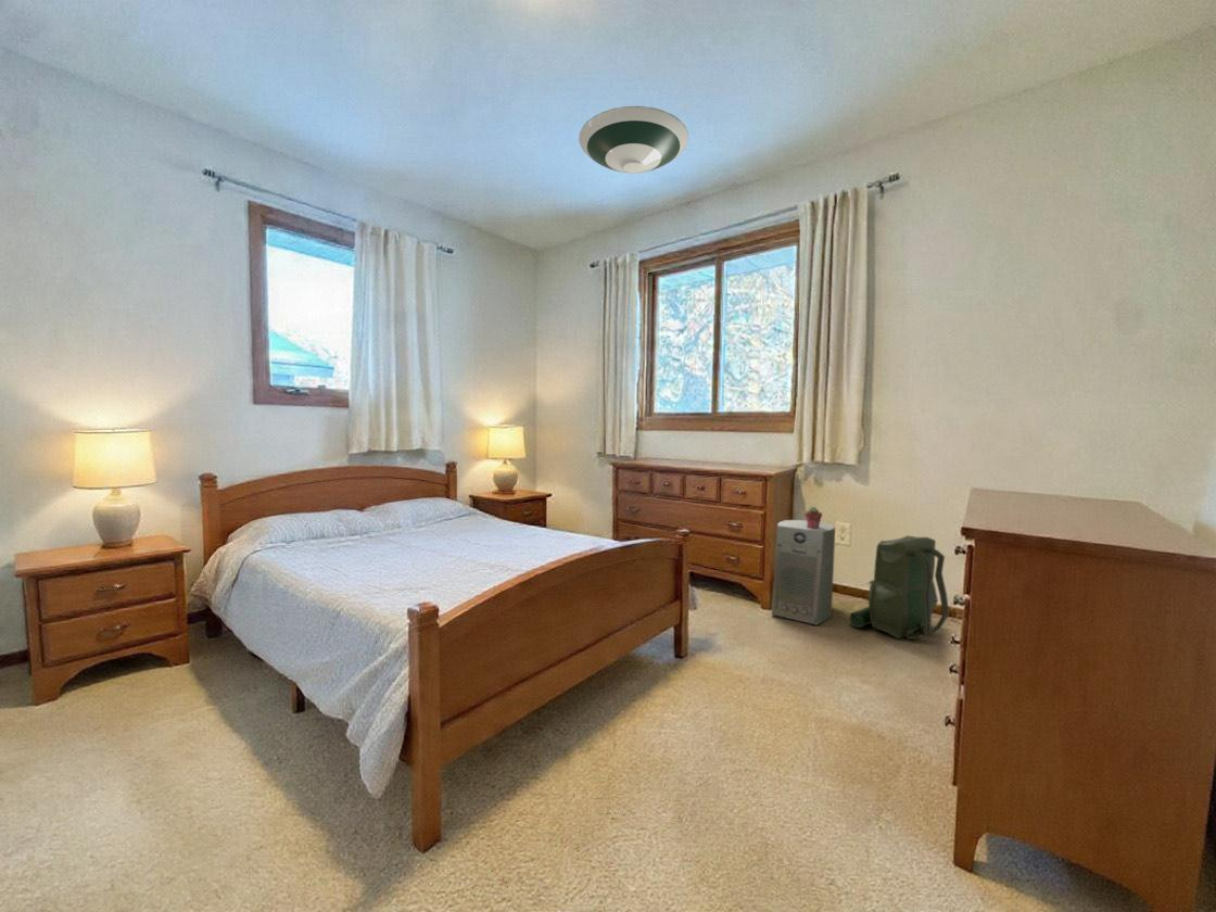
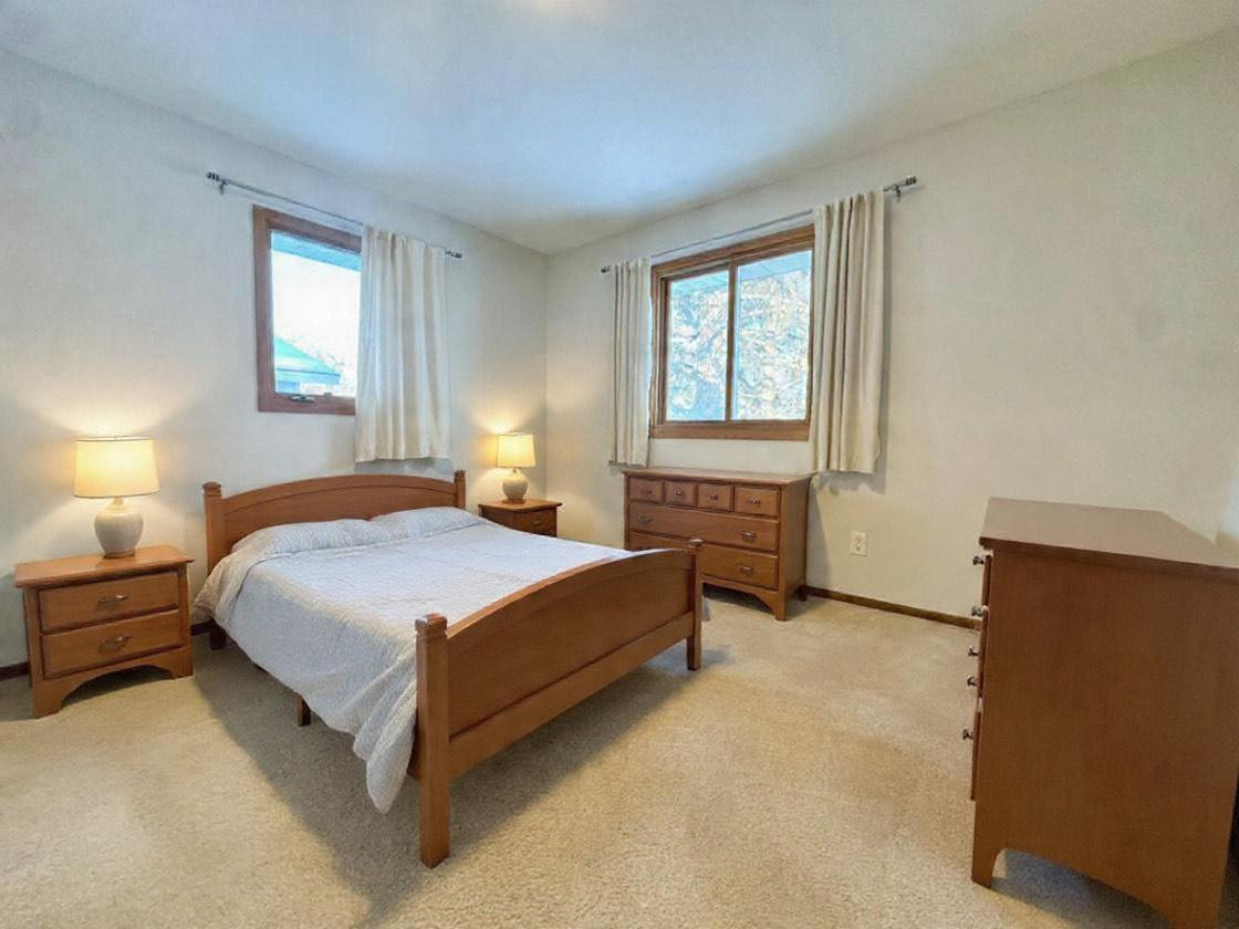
- fan [771,519,836,626]
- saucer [578,105,689,175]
- backpack [848,534,950,641]
- potted succulent [803,505,823,529]
